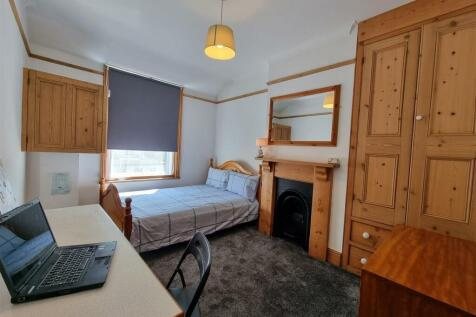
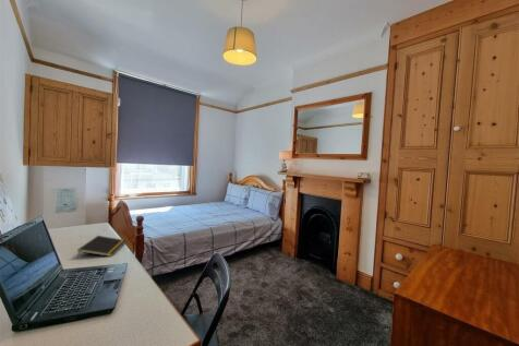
+ notepad [76,235,128,259]
